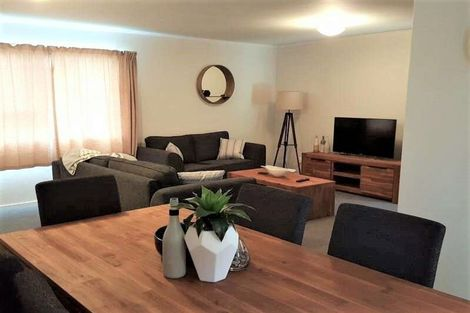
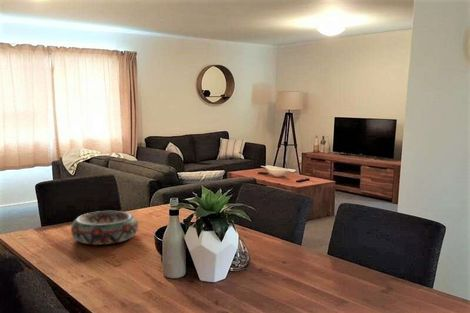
+ decorative bowl [70,210,139,246]
